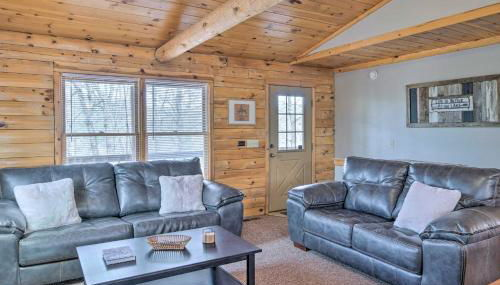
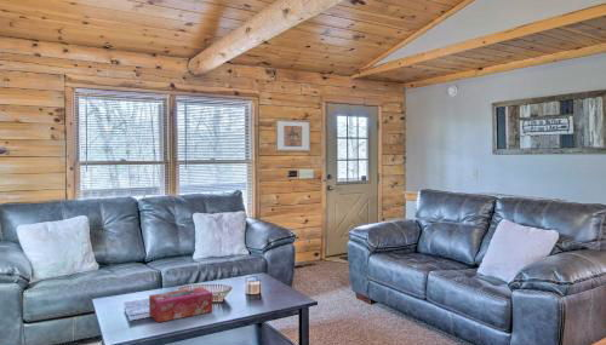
+ tissue box [148,286,213,323]
